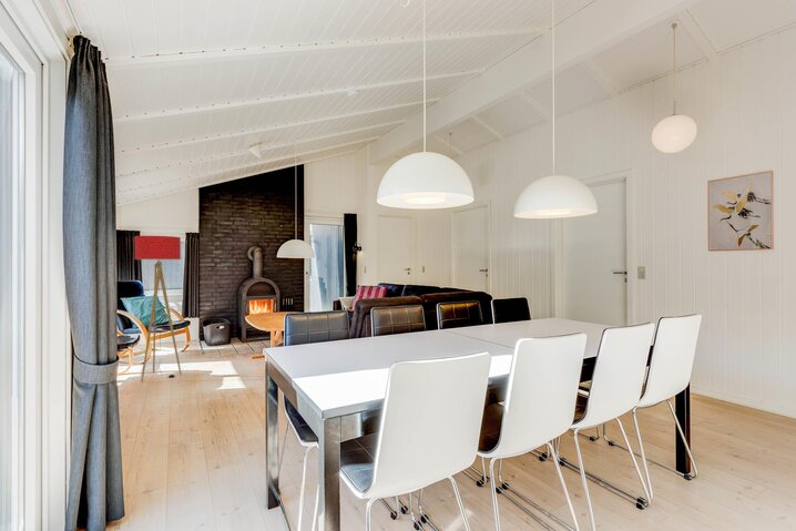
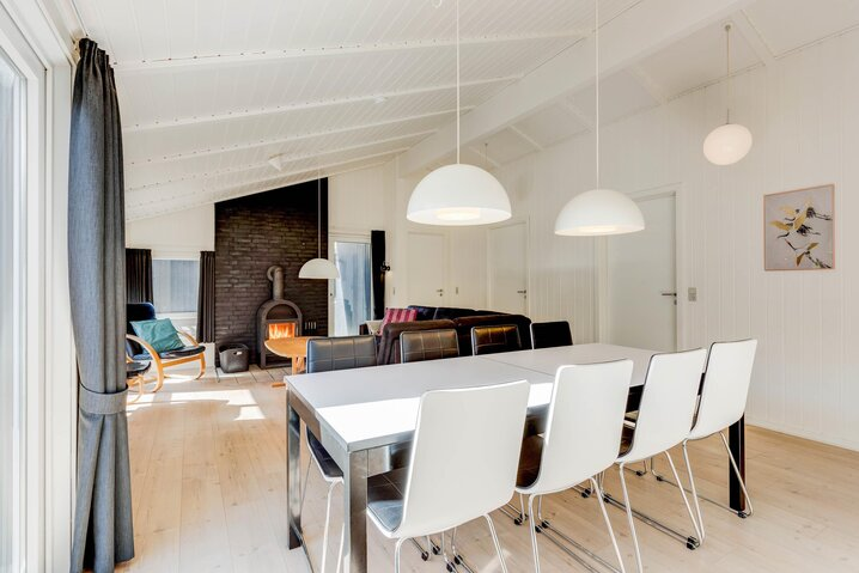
- floor lamp [134,235,183,382]
